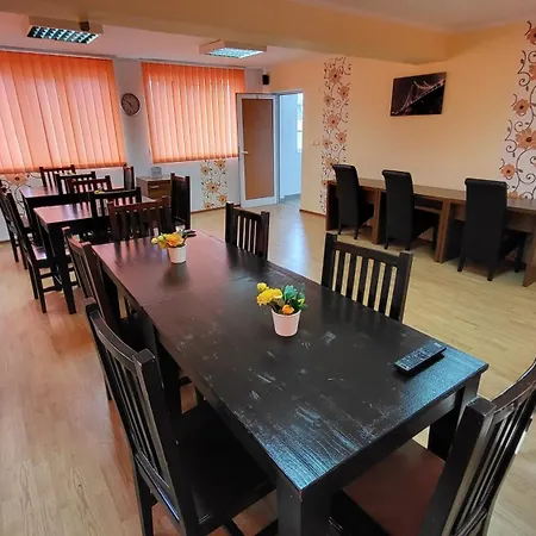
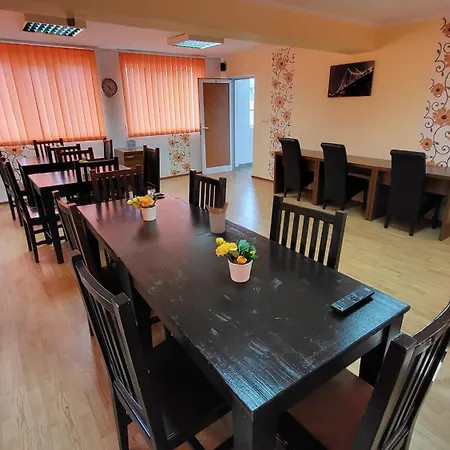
+ utensil holder [205,201,229,234]
